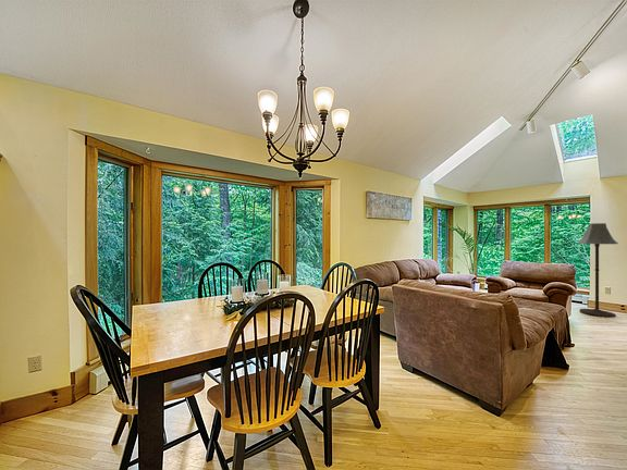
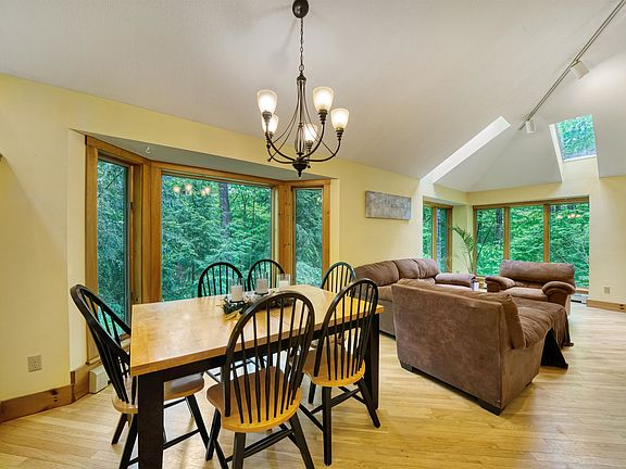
- floor lamp [576,222,619,319]
